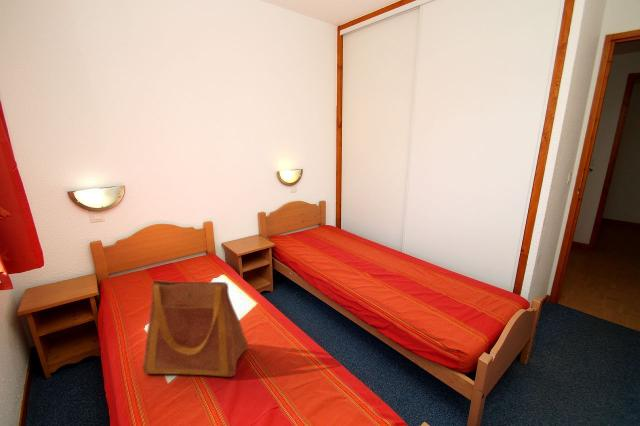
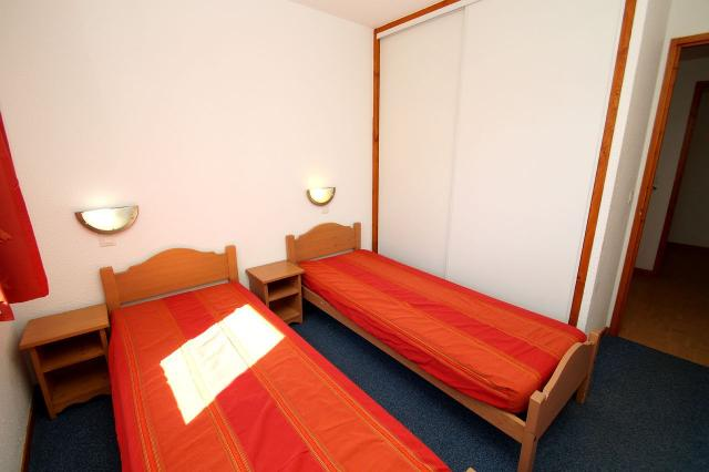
- tote bag [141,280,249,378]
